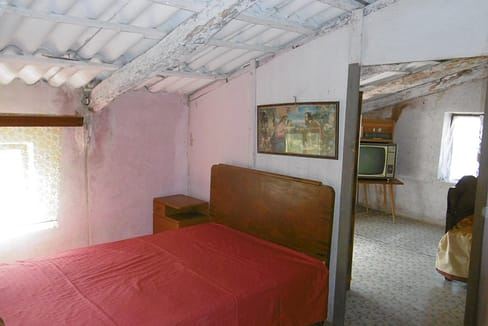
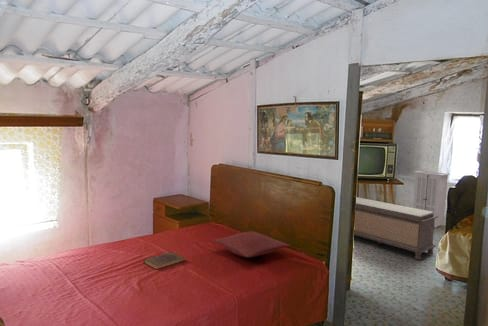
+ book [143,251,186,270]
+ bench [353,196,438,261]
+ storage cabinet [412,170,450,229]
+ pillow [212,230,291,259]
